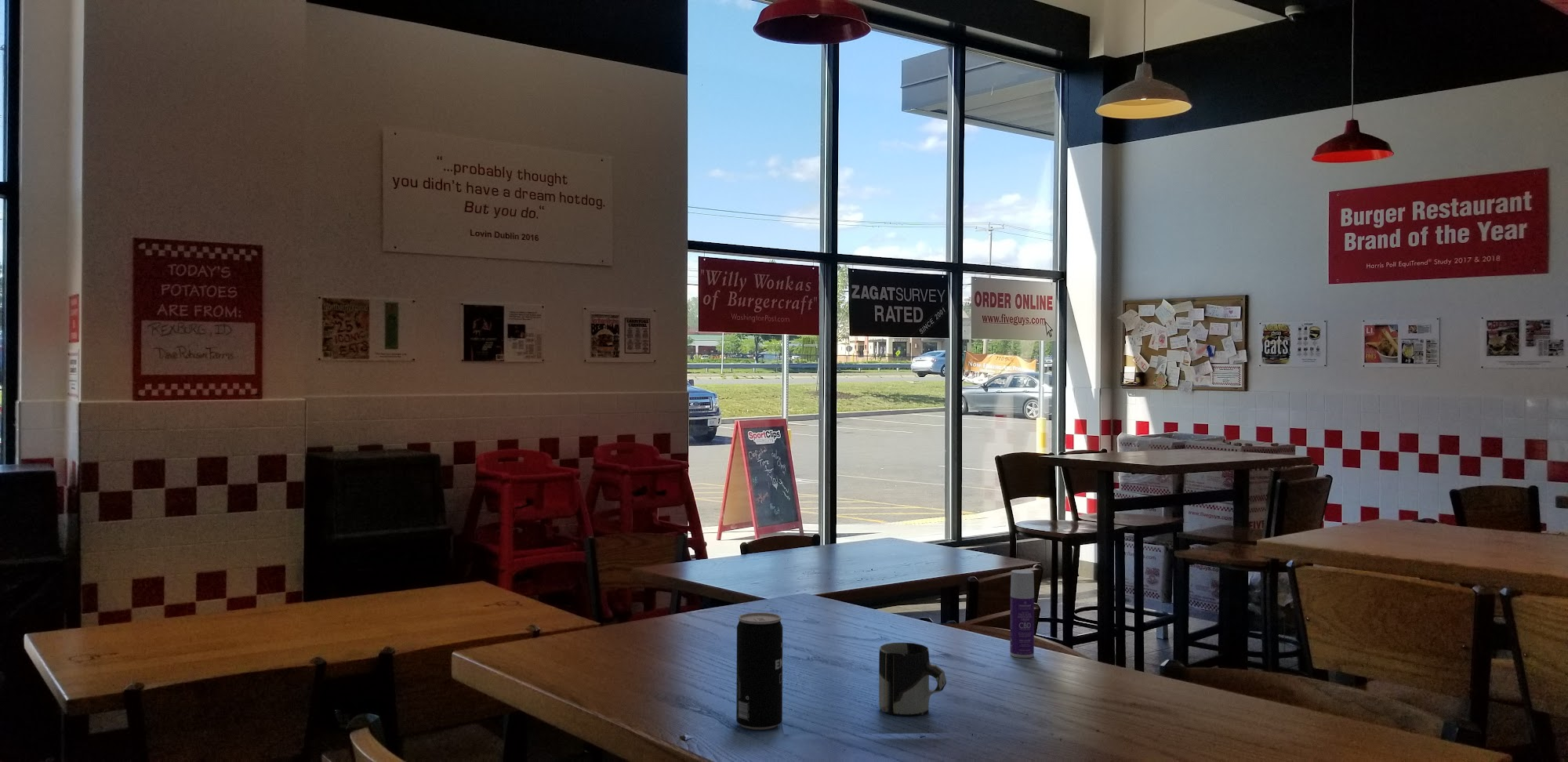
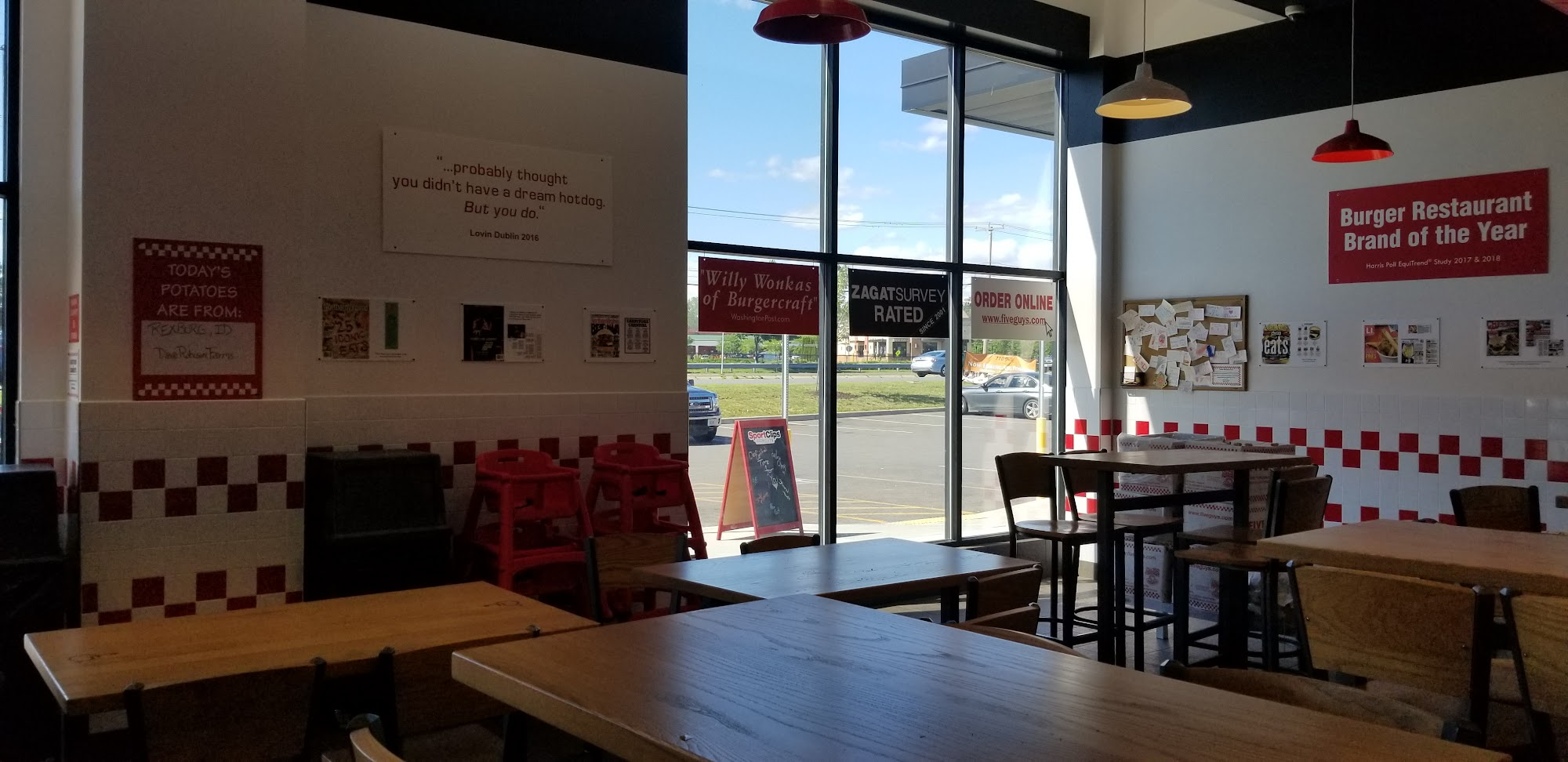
- beverage can [735,612,783,731]
- cup [878,642,947,717]
- bottle [1009,569,1035,659]
